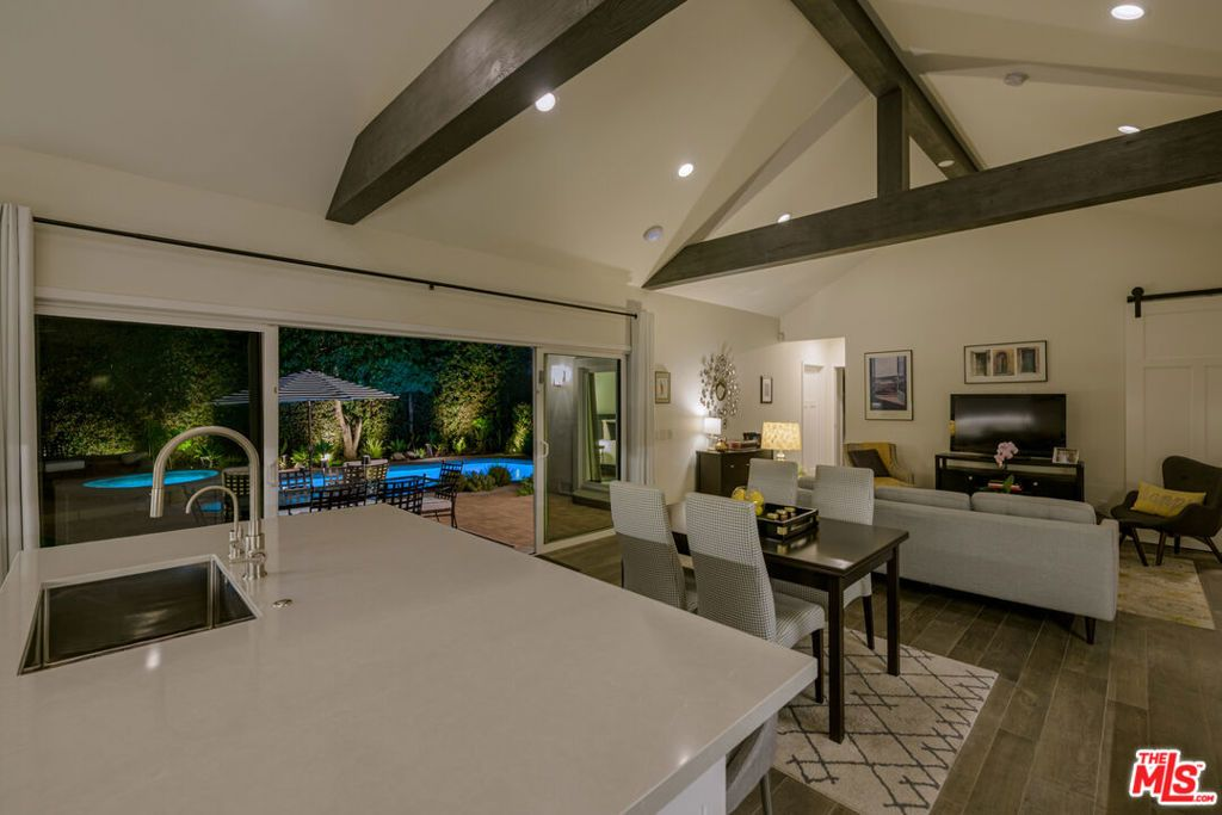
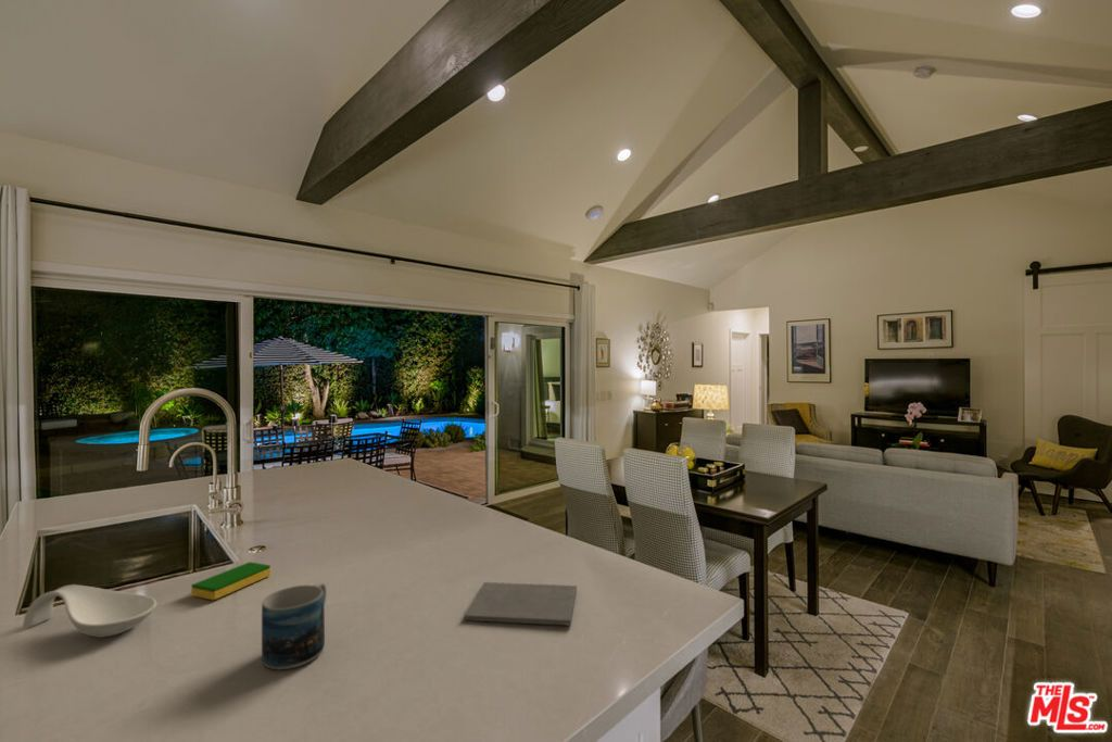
+ notepad [463,581,578,626]
+ spoon rest [22,583,157,639]
+ dish sponge [190,561,271,601]
+ mug [261,580,328,670]
